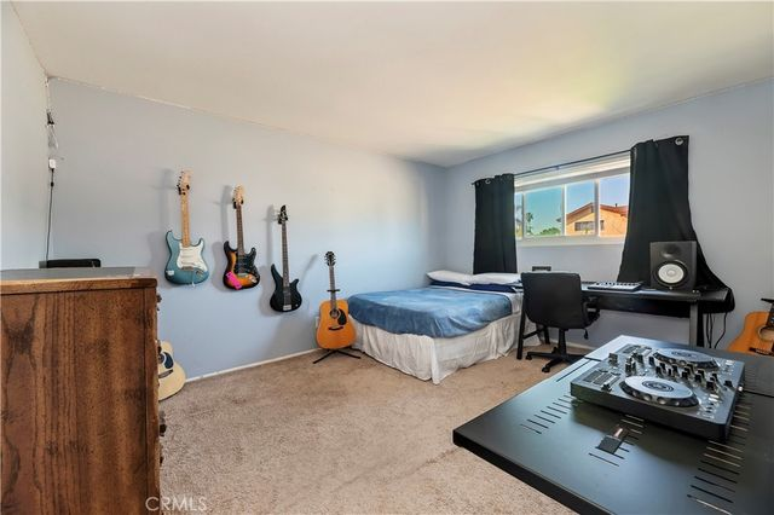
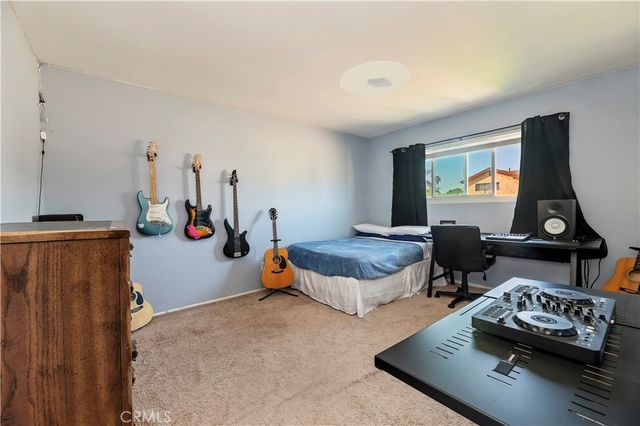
+ ceiling light [339,60,412,97]
